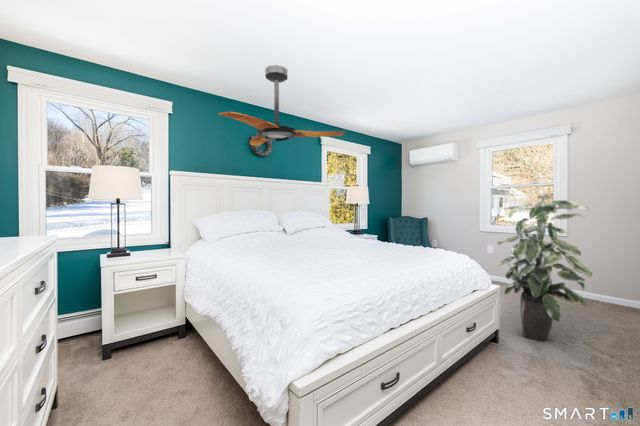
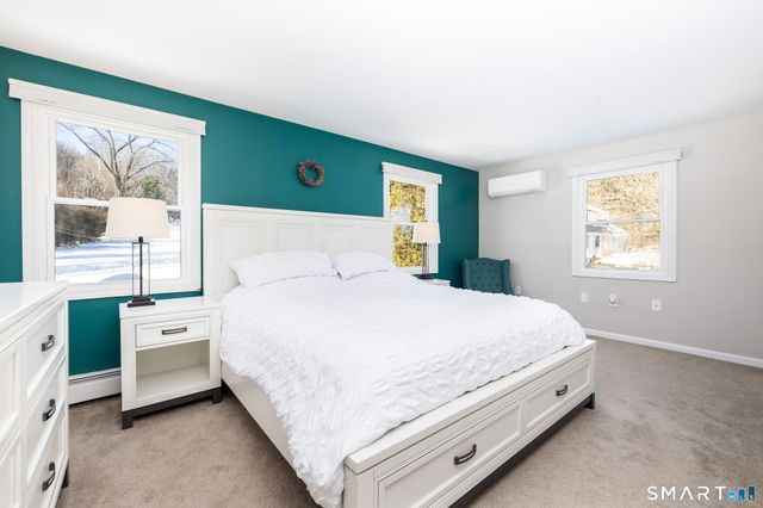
- ceiling fan [217,64,347,147]
- indoor plant [496,193,593,342]
